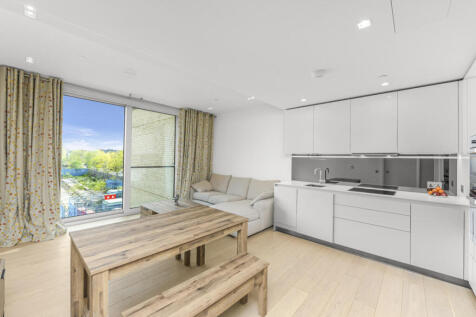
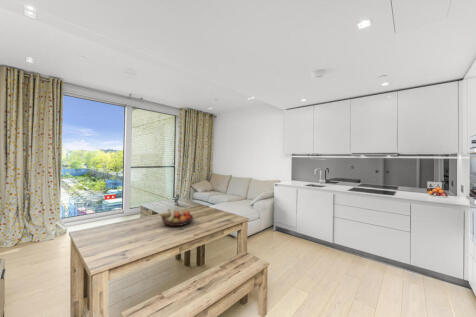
+ fruit bowl [159,207,194,227]
